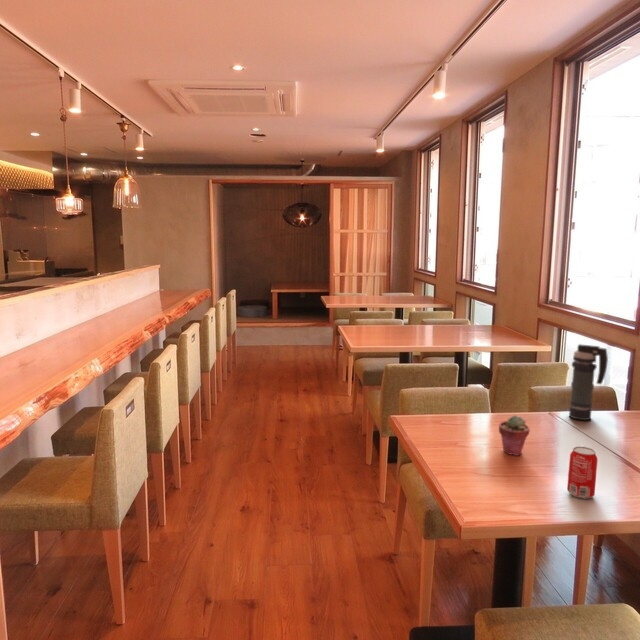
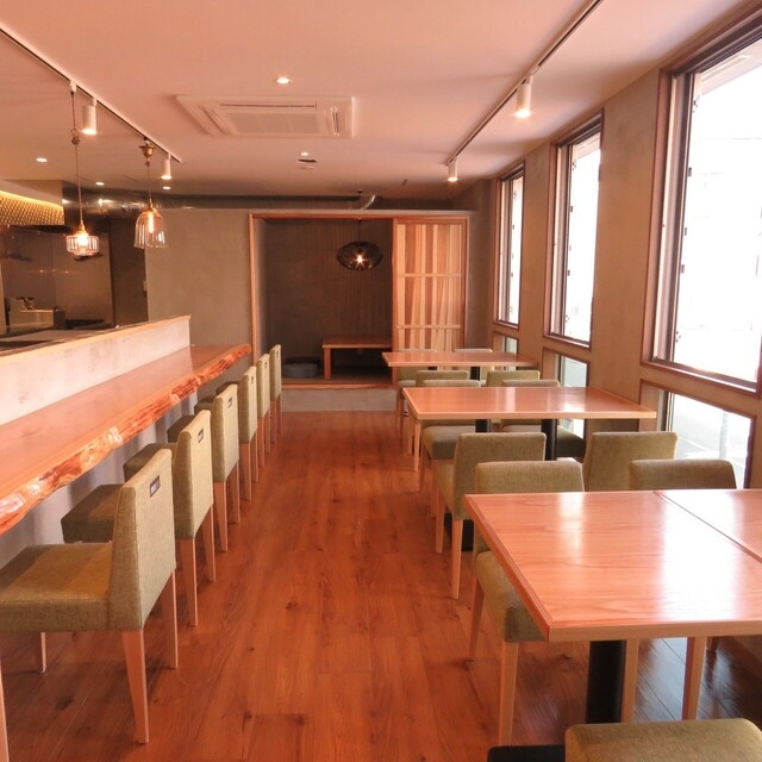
- potted succulent [498,414,530,457]
- smoke grenade [568,343,609,421]
- beverage can [566,446,598,500]
